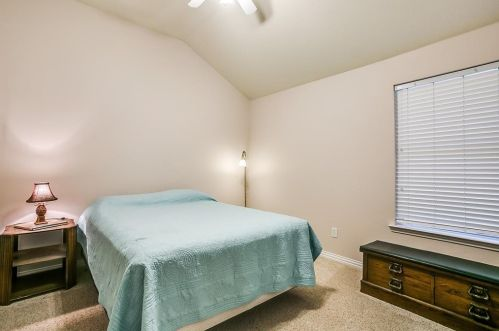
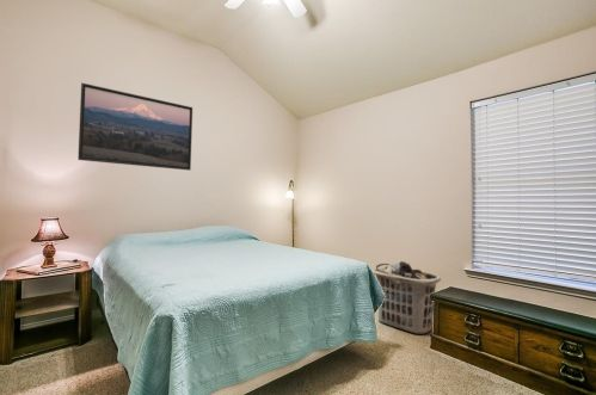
+ clothes hamper [371,260,442,335]
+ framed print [76,81,193,172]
